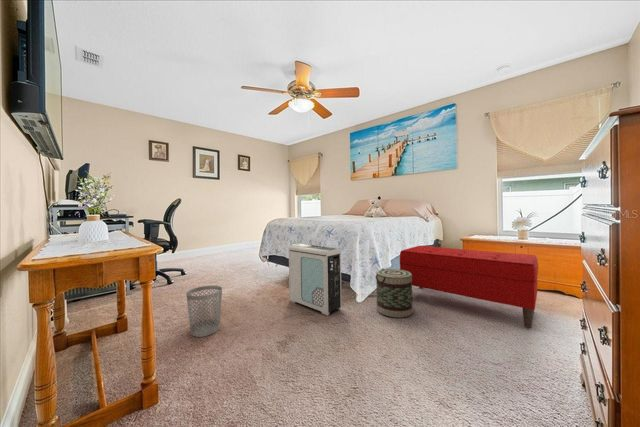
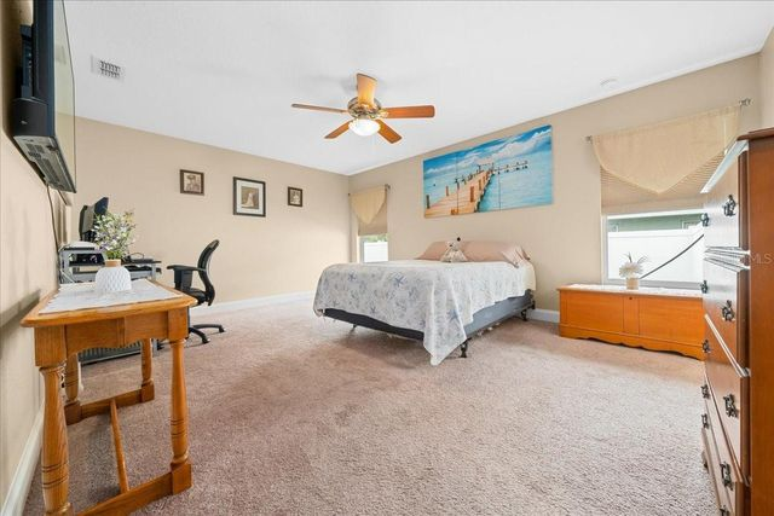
- air purifier [288,243,343,317]
- wastebasket [185,285,223,338]
- bench [399,245,539,330]
- basket [374,267,413,319]
